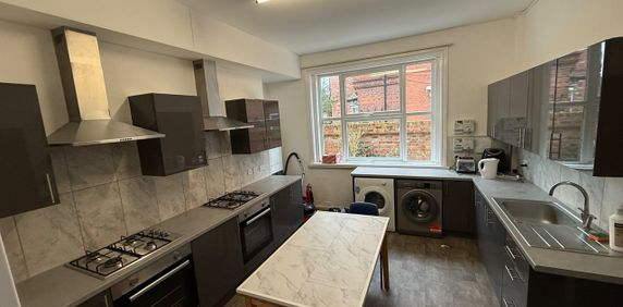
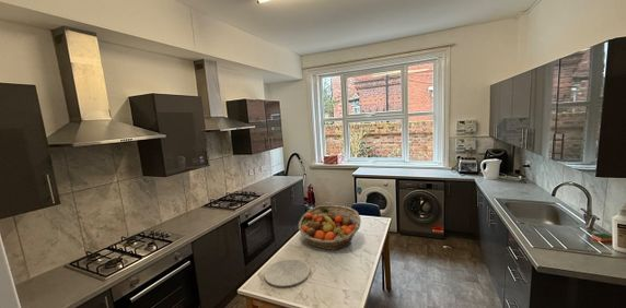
+ plate [263,258,311,287]
+ fruit basket [298,204,362,251]
